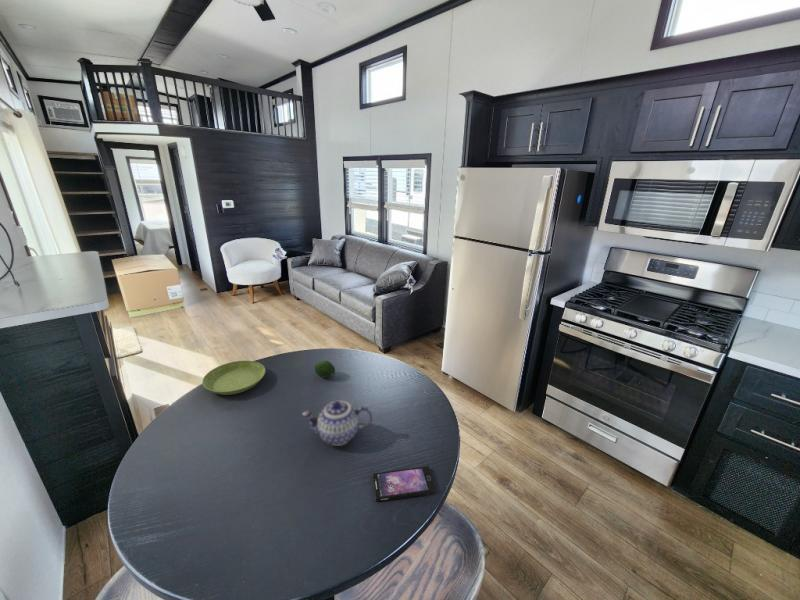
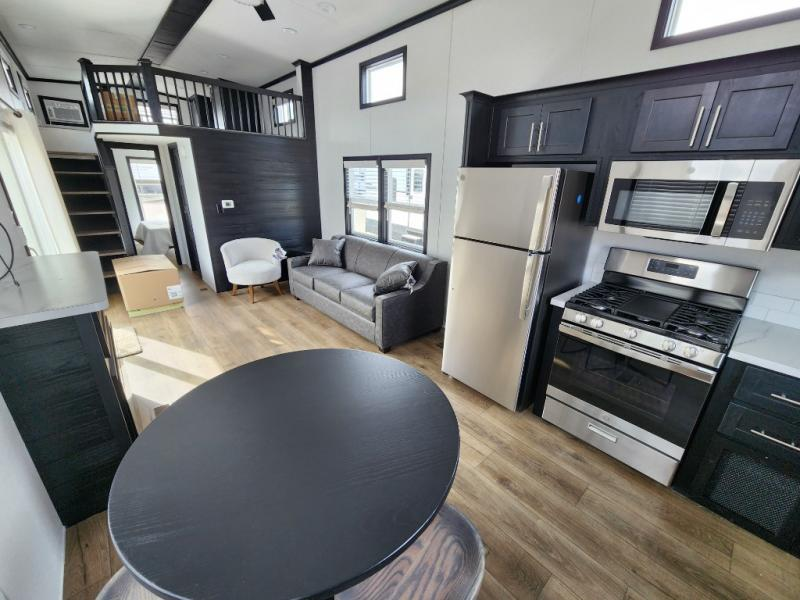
- fruit [314,359,336,378]
- smartphone [371,465,437,502]
- teapot [301,400,373,447]
- saucer [201,360,266,396]
